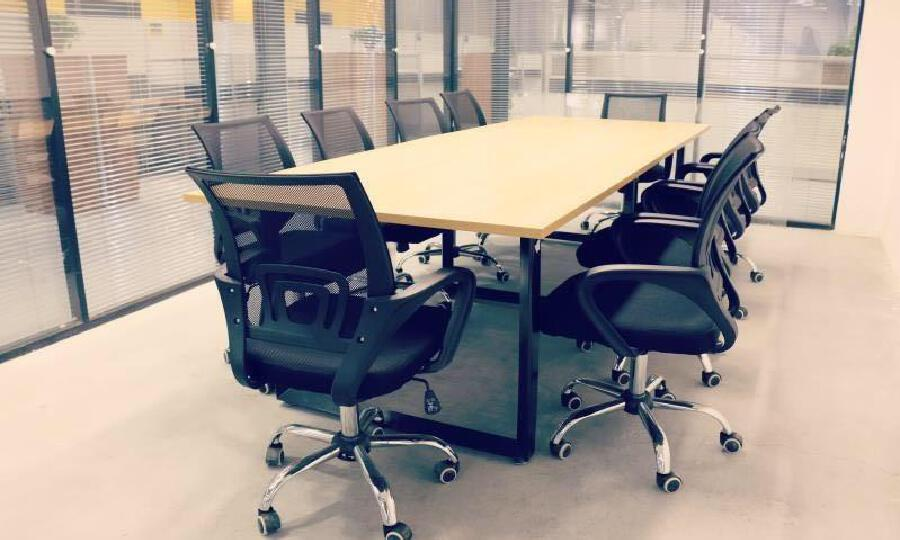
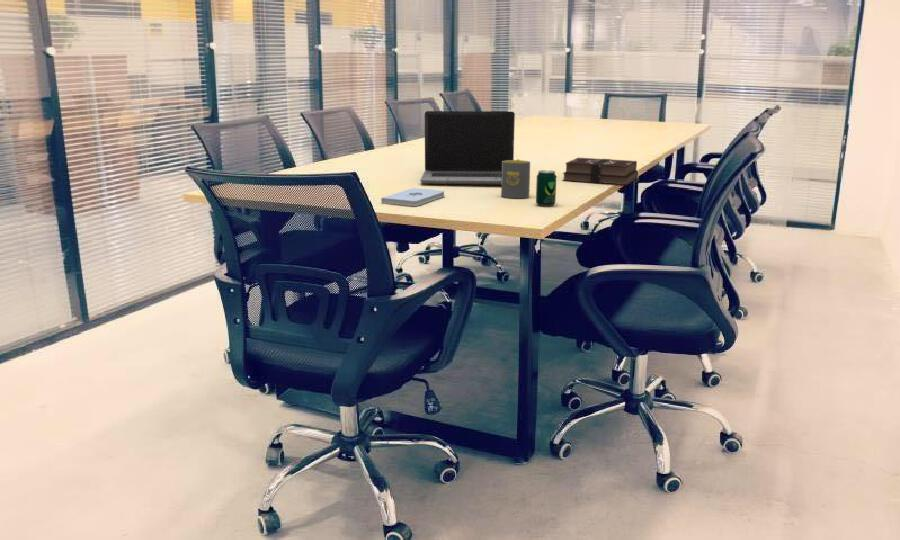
+ beverage can [535,169,557,207]
+ notepad [380,187,446,207]
+ mug [500,158,531,199]
+ laptop computer [419,110,516,186]
+ hardback book [561,157,639,186]
